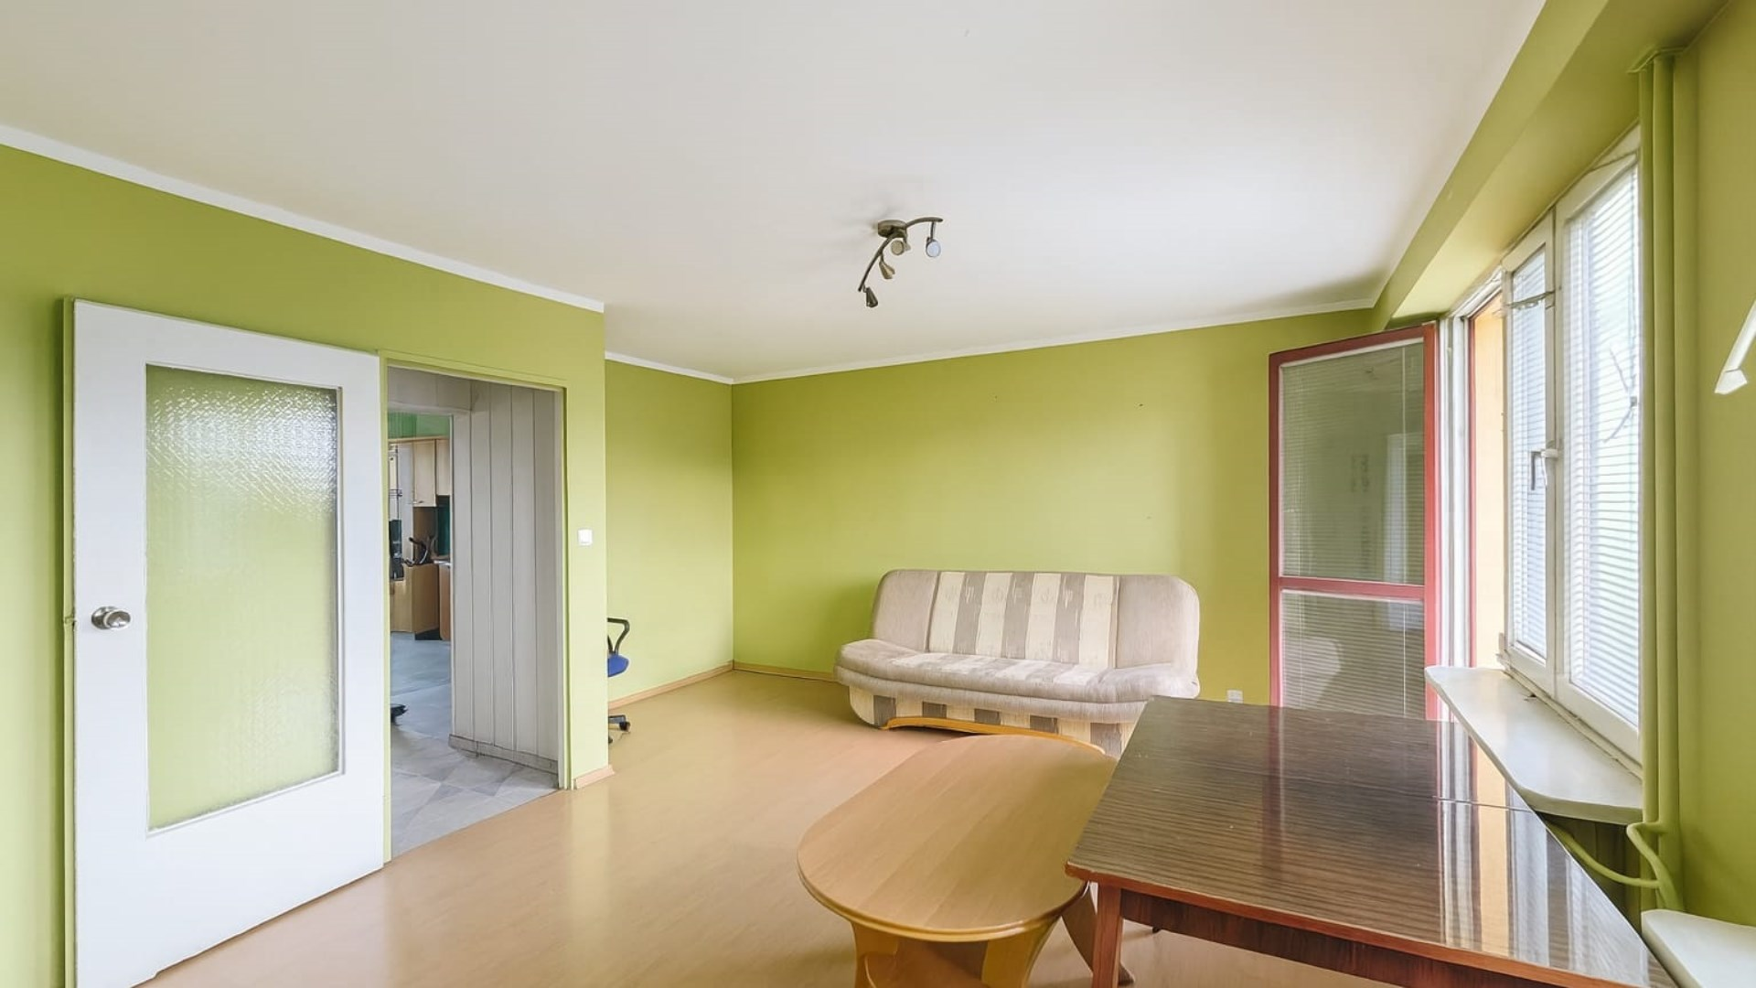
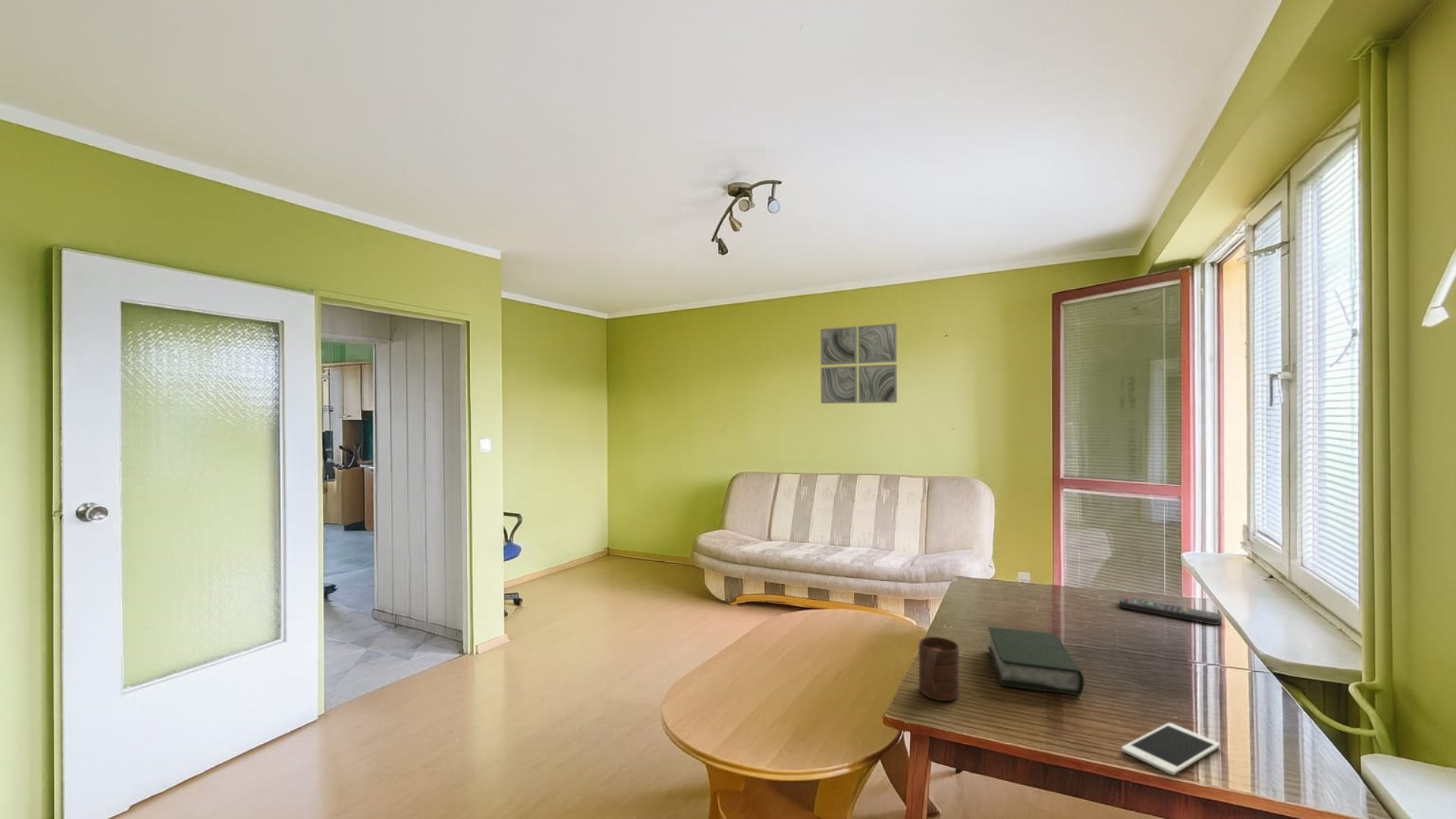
+ cup [918,636,960,701]
+ wall art [820,322,898,404]
+ book [987,626,1085,696]
+ remote control [1119,597,1222,626]
+ cell phone [1121,722,1221,776]
